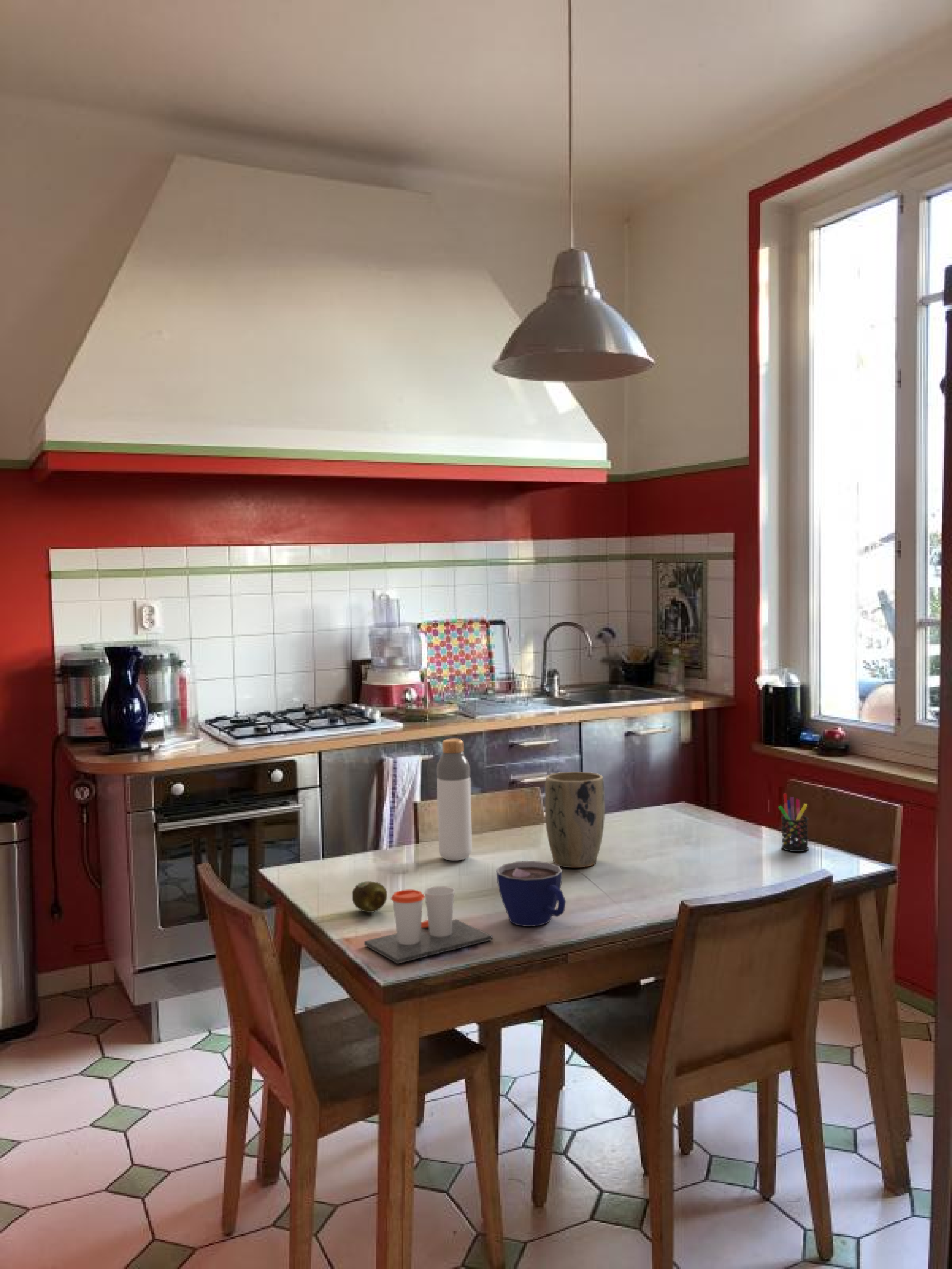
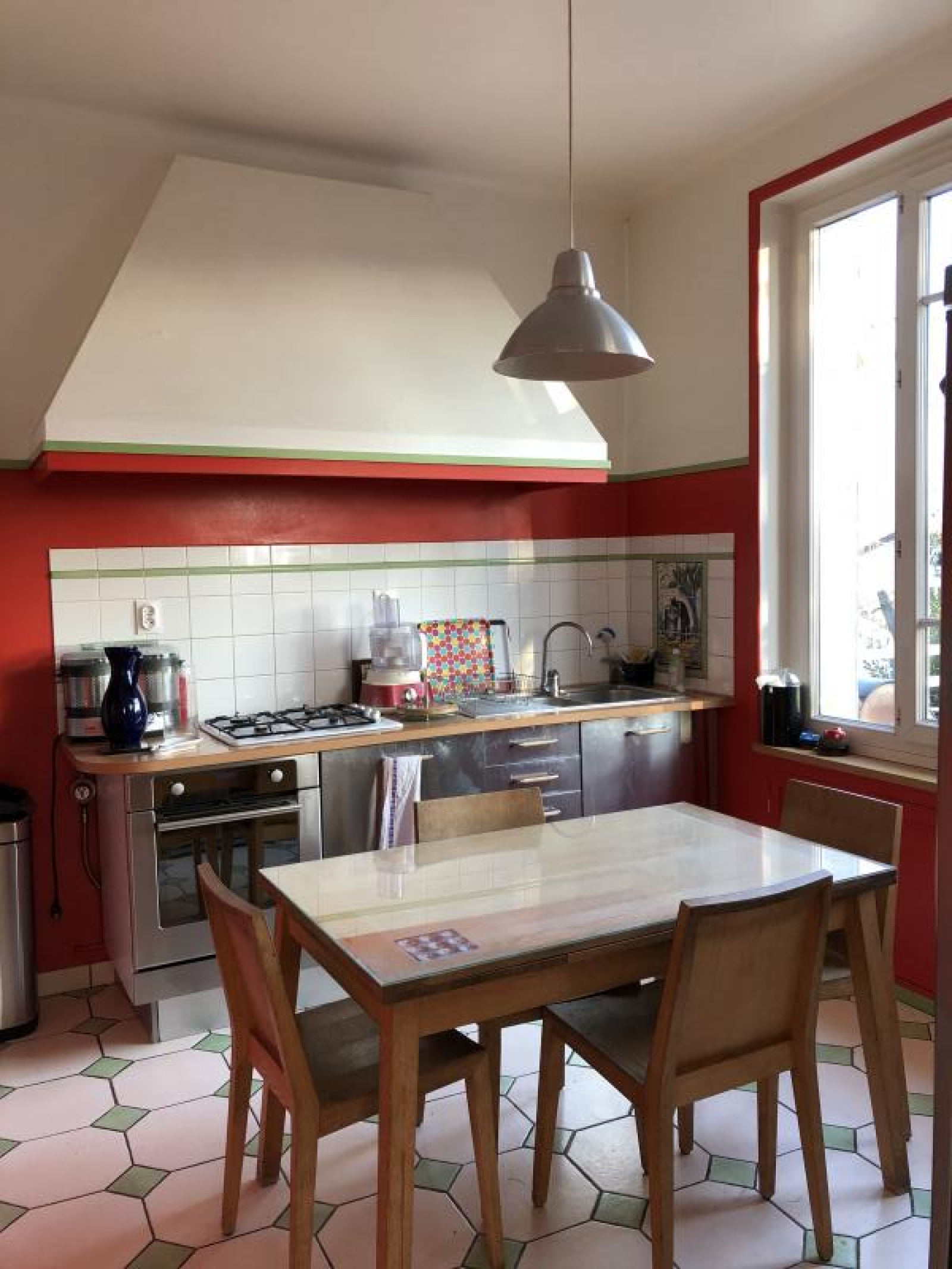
- bottle [436,738,472,861]
- fruit [352,881,388,913]
- cup [496,860,566,927]
- pen holder [778,793,809,852]
- cup [364,886,493,964]
- plant pot [544,771,605,869]
